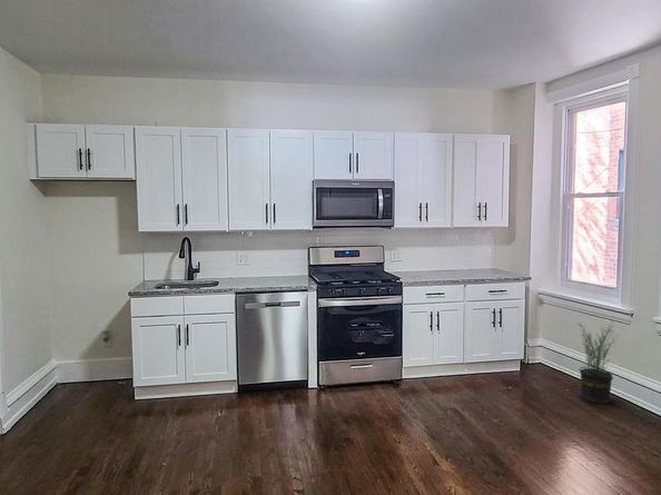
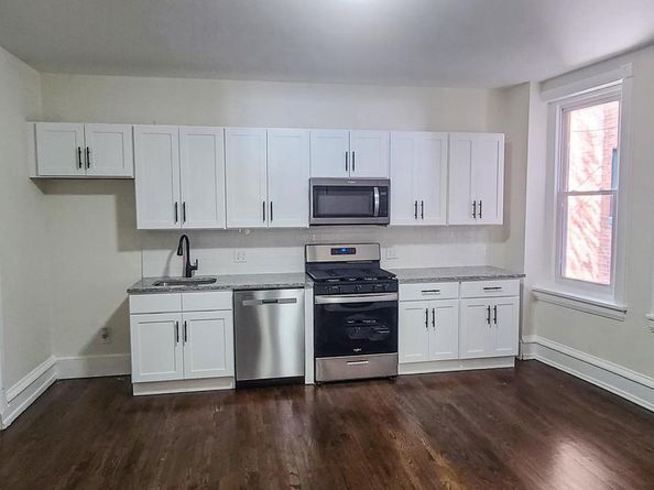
- potted plant [578,320,620,405]
